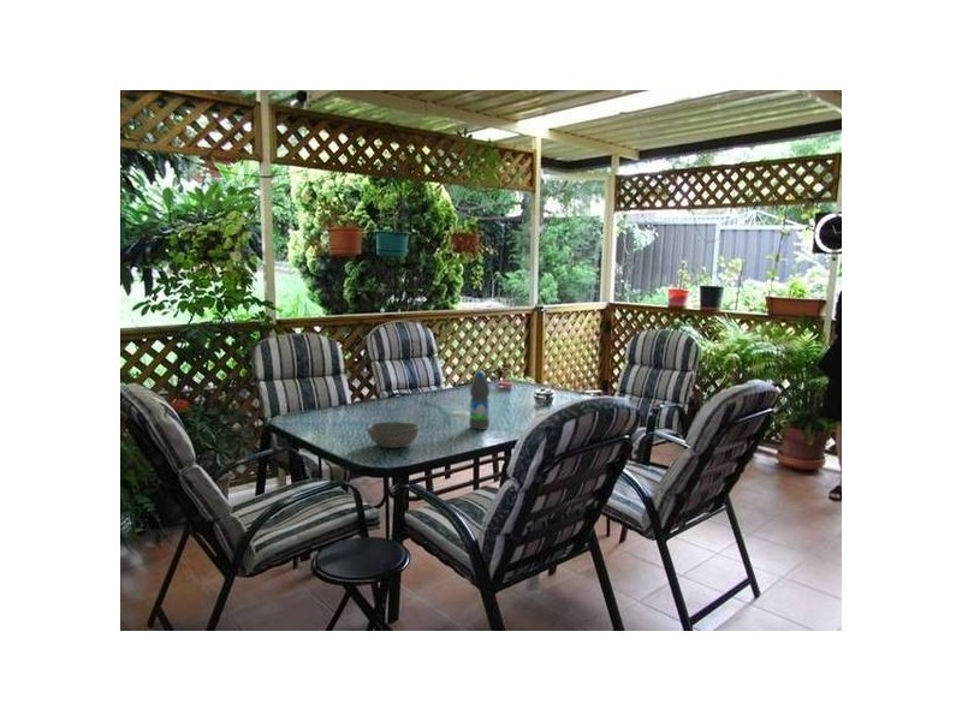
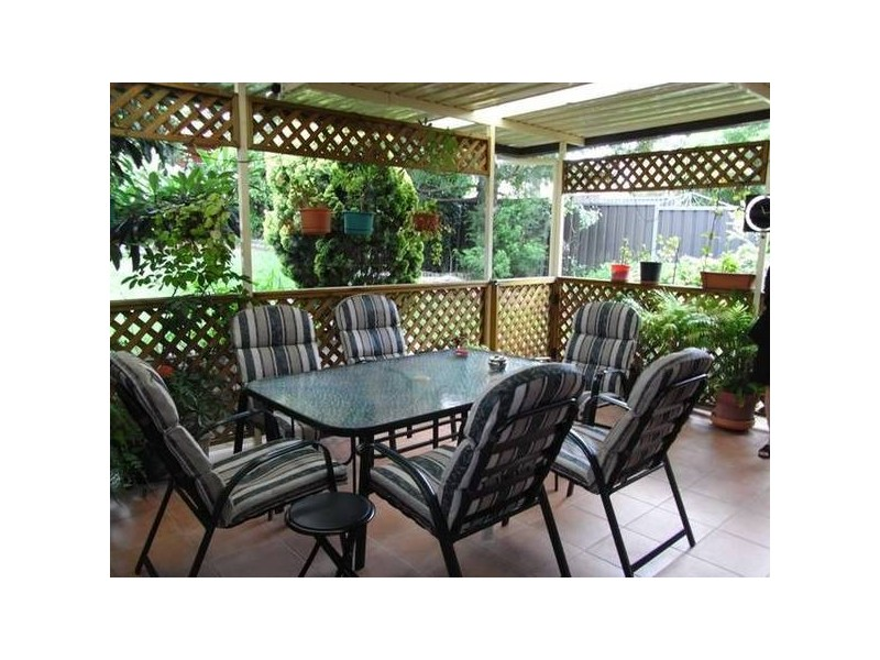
- bowl [366,421,420,449]
- water bottle [468,370,491,430]
